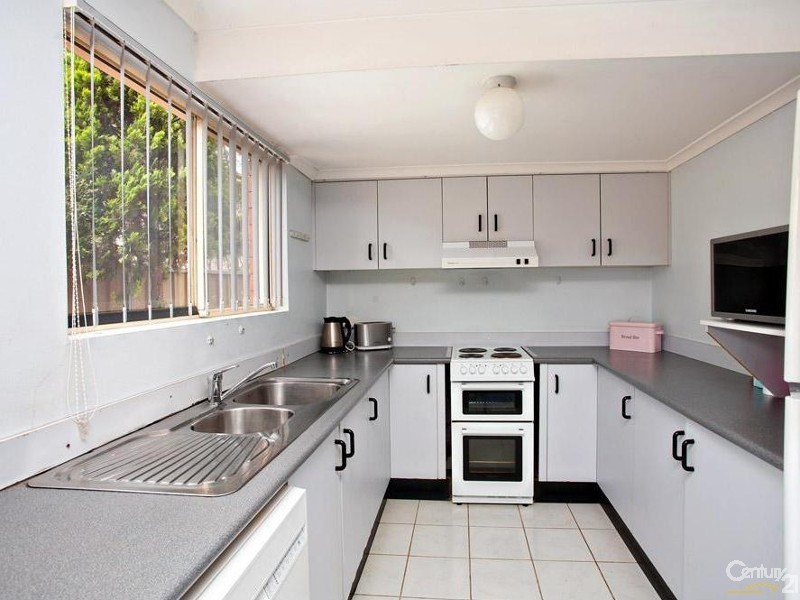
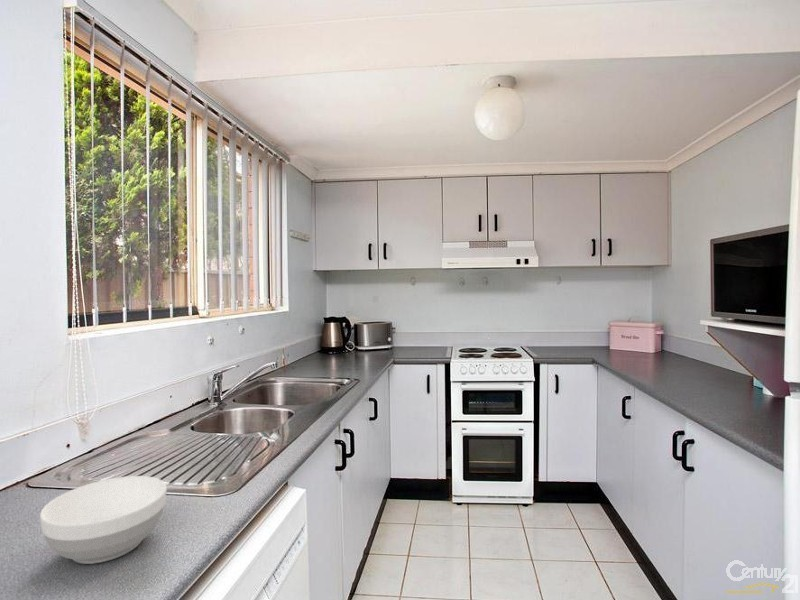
+ bowl [39,475,168,565]
